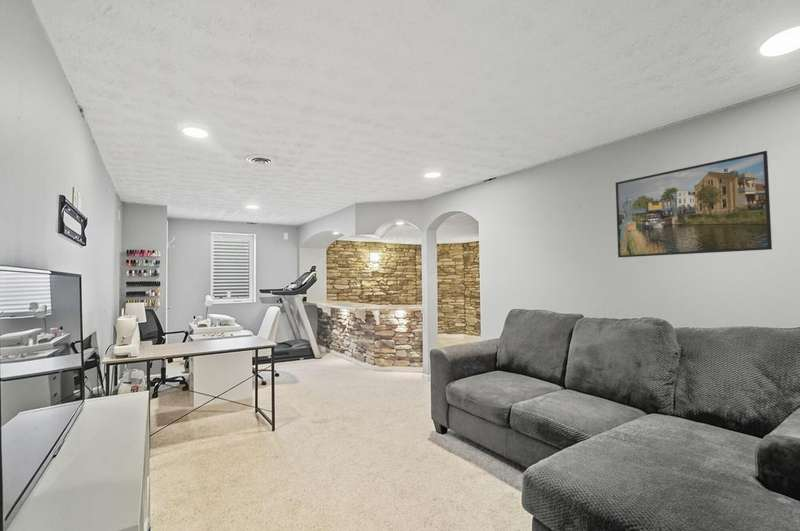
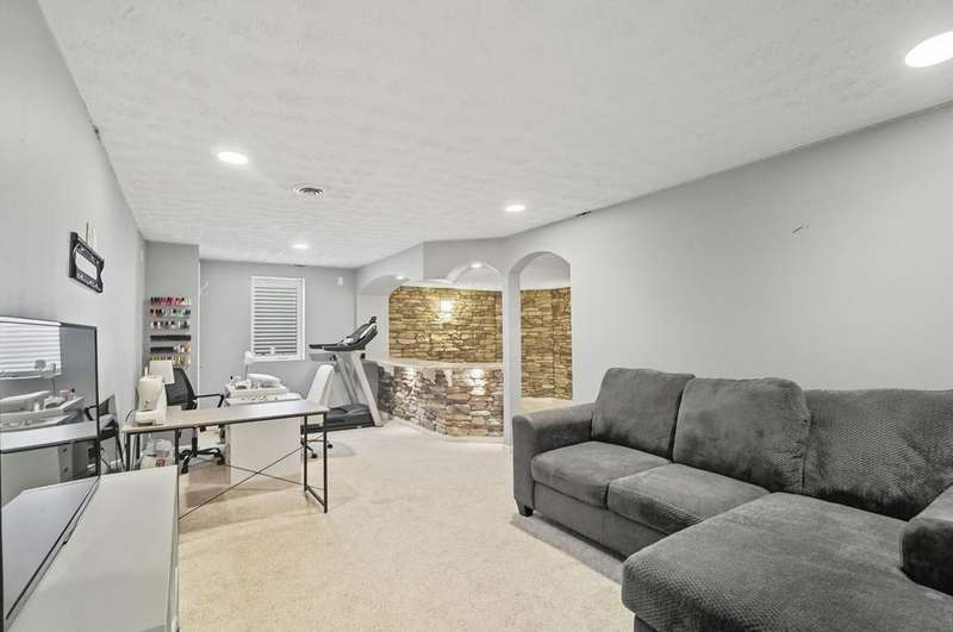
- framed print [615,150,773,258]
